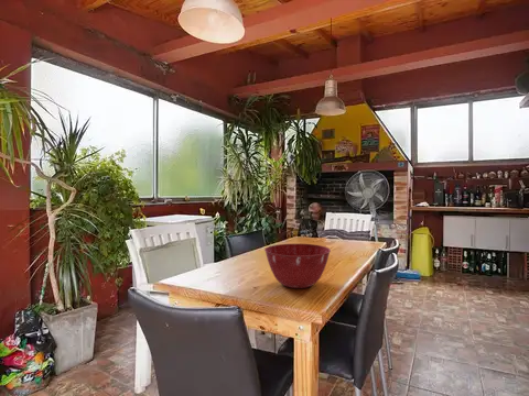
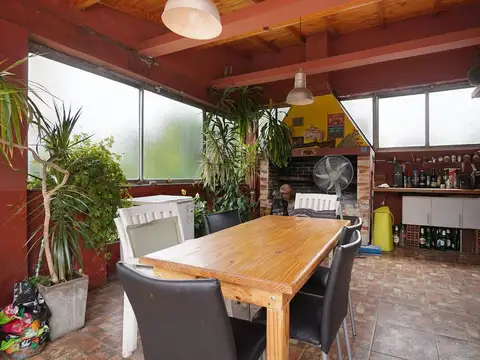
- mixing bowl [263,243,332,289]
